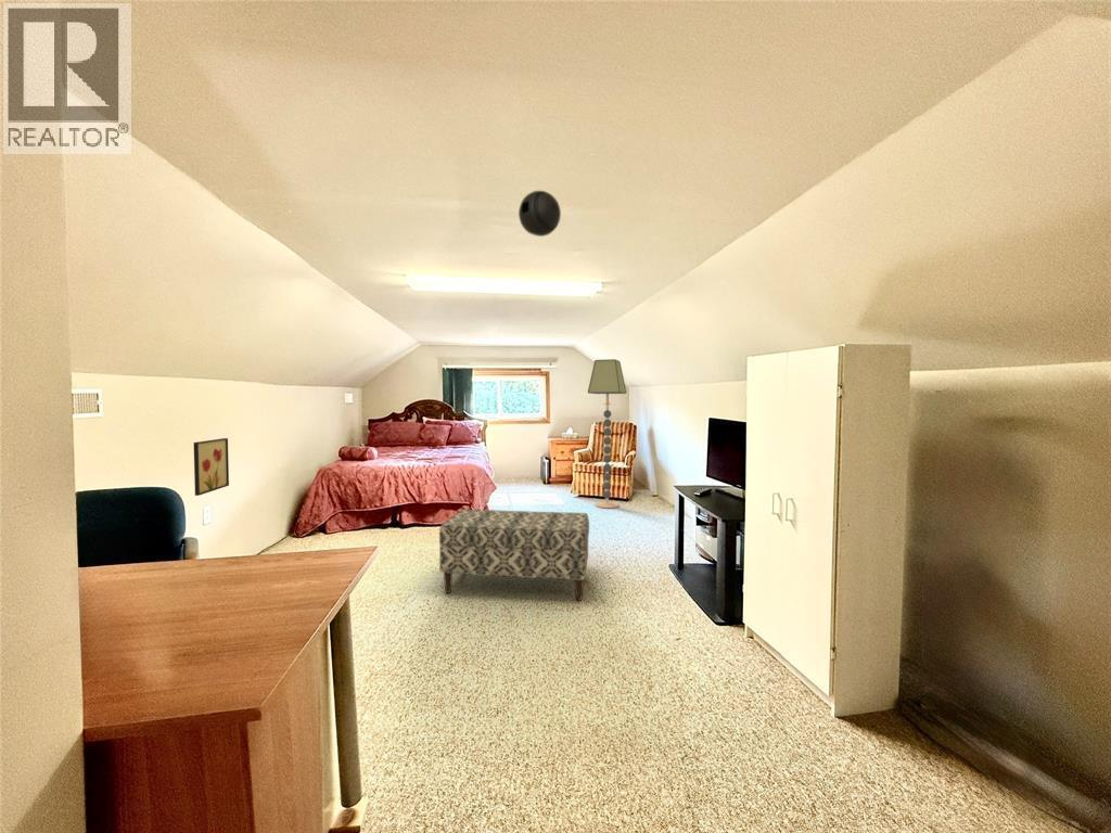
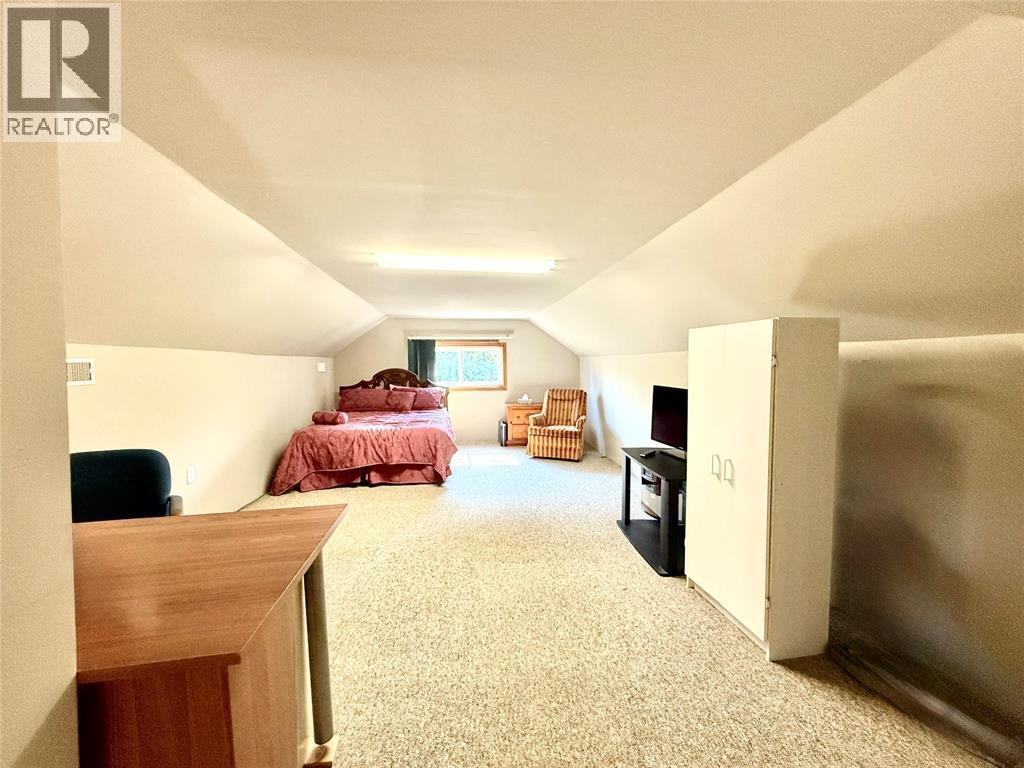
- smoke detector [518,190,562,238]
- bench [438,509,590,602]
- floor lamp [587,358,627,510]
- wall art [192,437,230,497]
